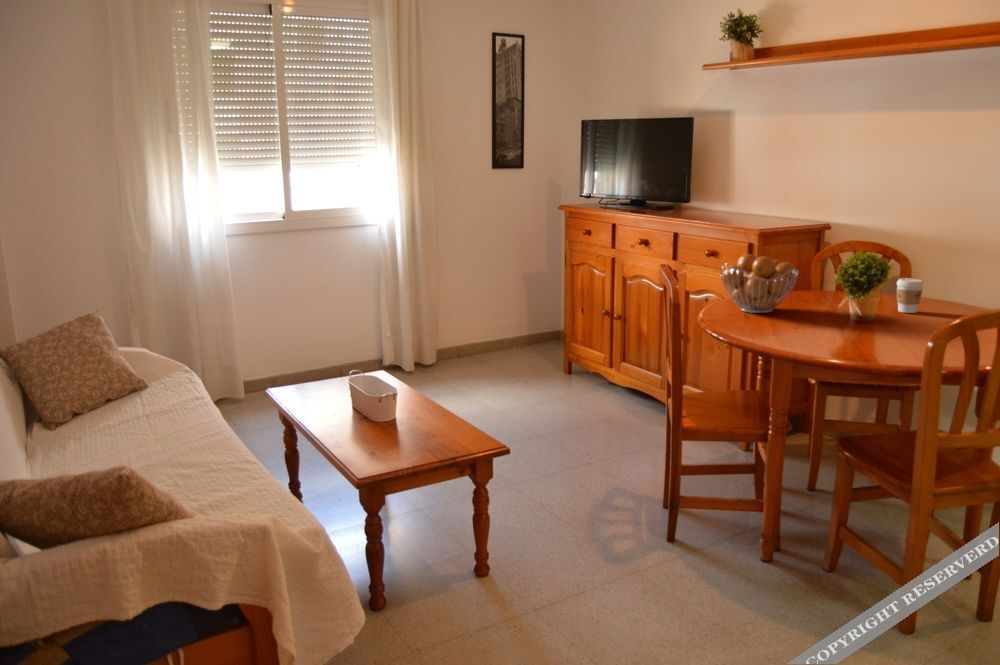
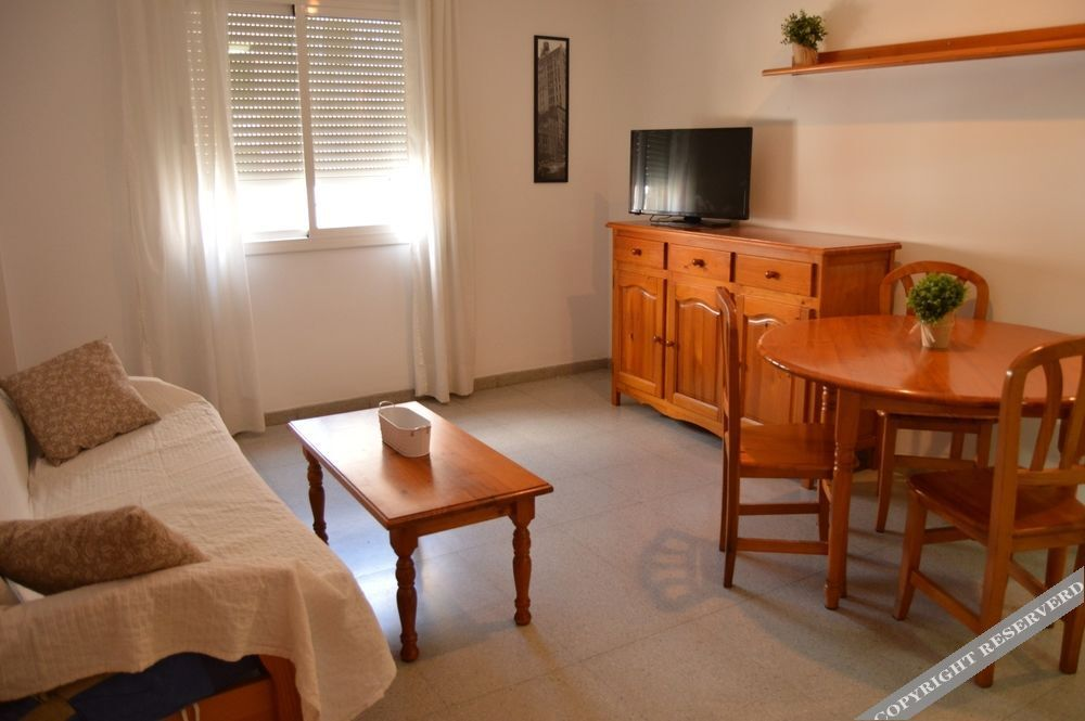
- fruit basket [719,253,800,314]
- coffee cup [896,277,925,314]
